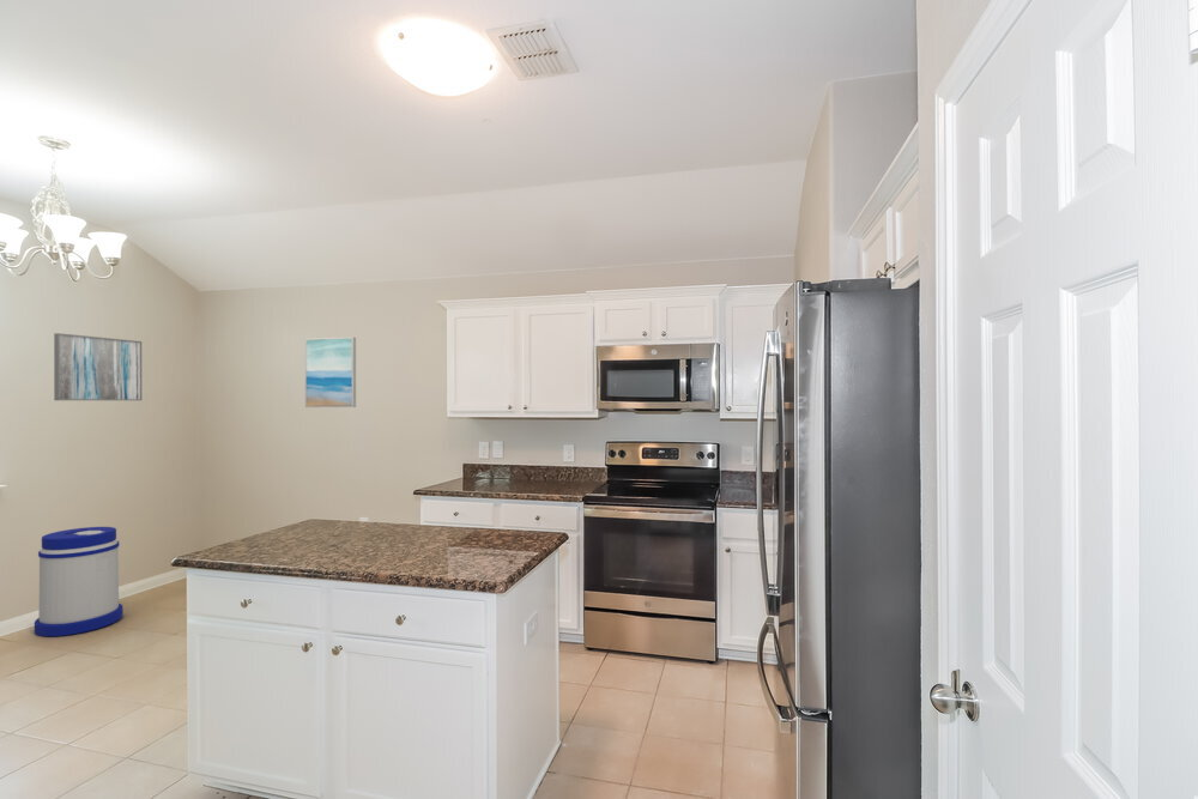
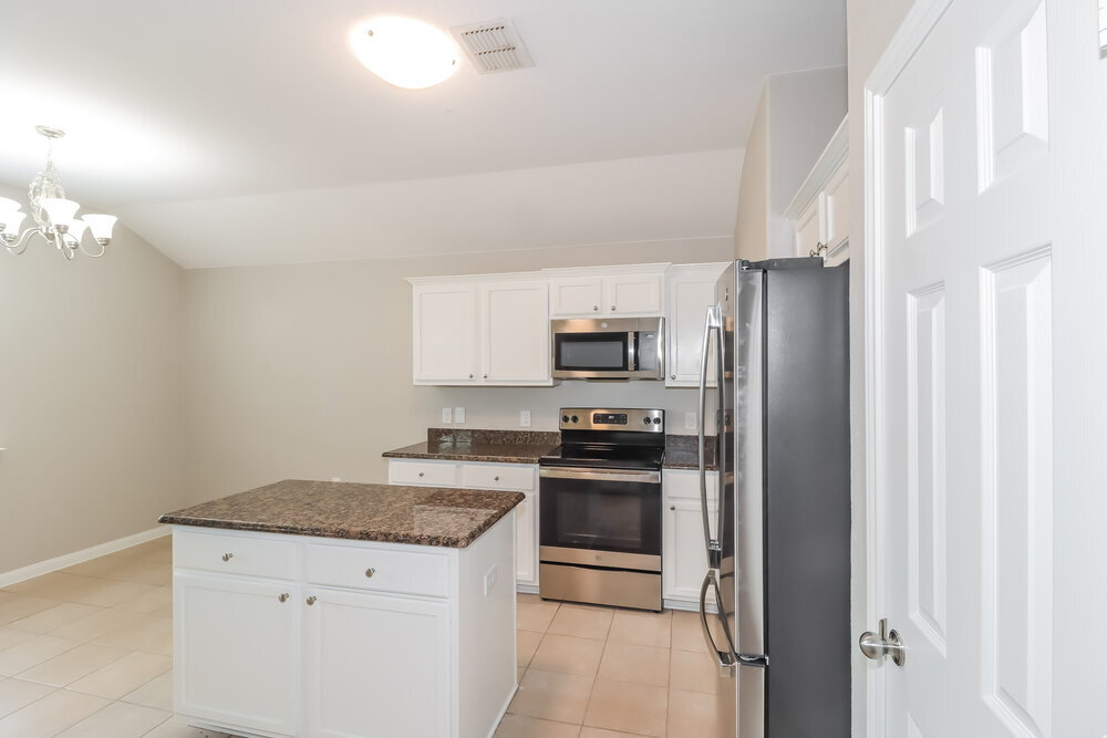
- wall art [53,332,143,401]
- wall art [304,335,357,408]
- trash can [34,526,125,637]
